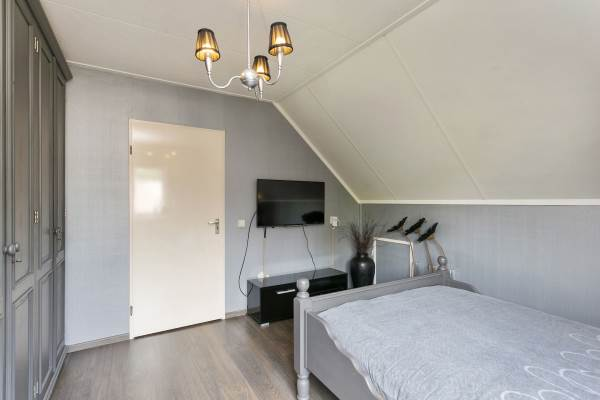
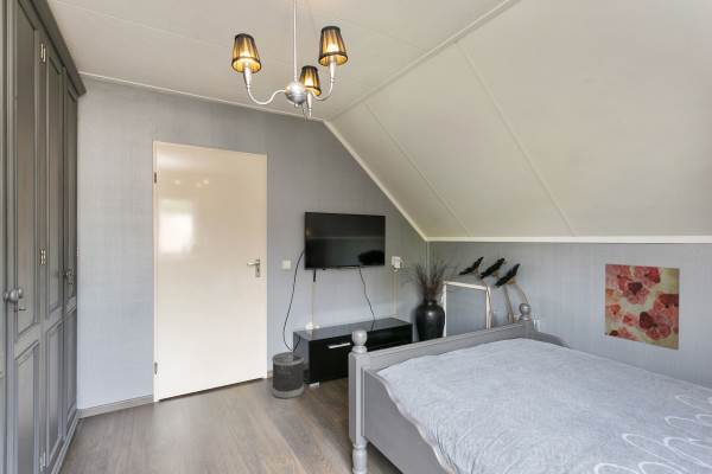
+ wastebasket [271,351,305,399]
+ wall art [604,263,681,351]
